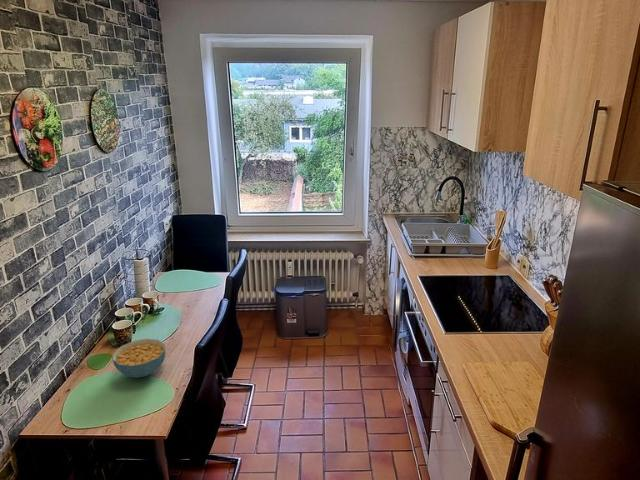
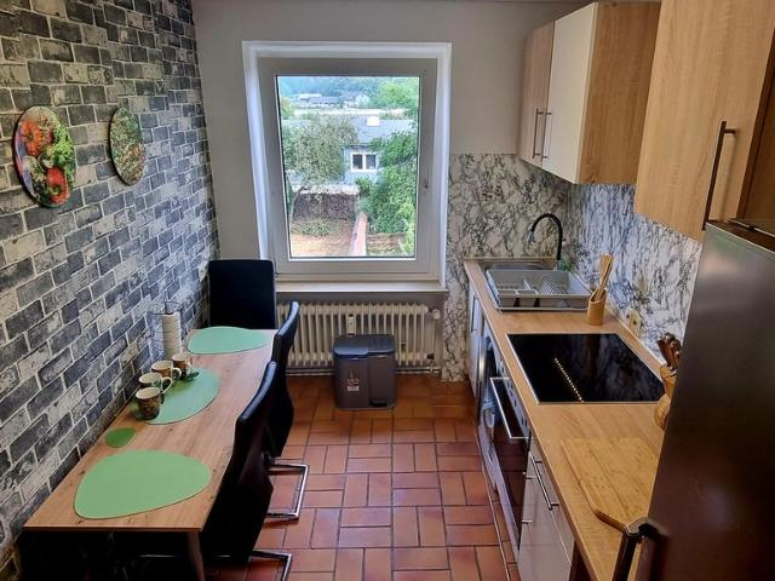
- cereal bowl [111,338,166,379]
